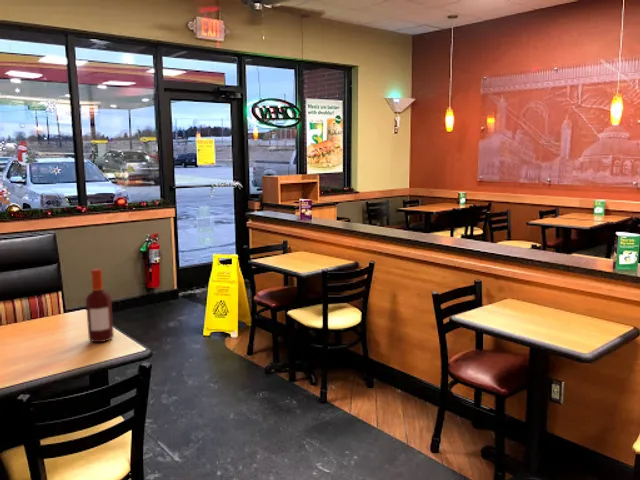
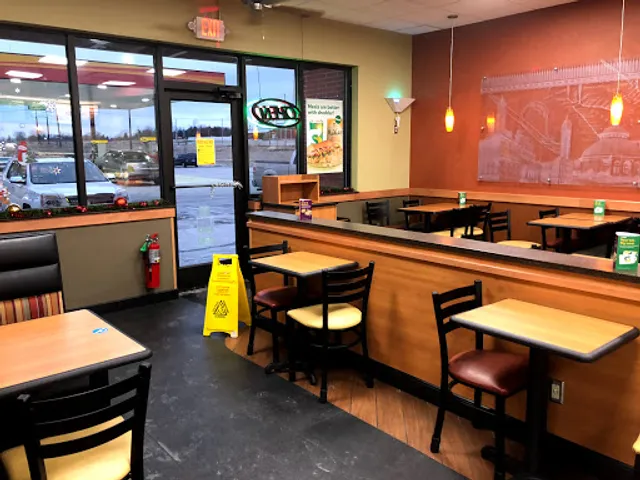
- bottle [85,268,115,343]
